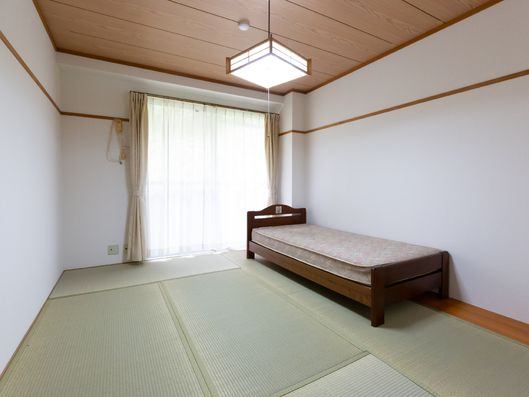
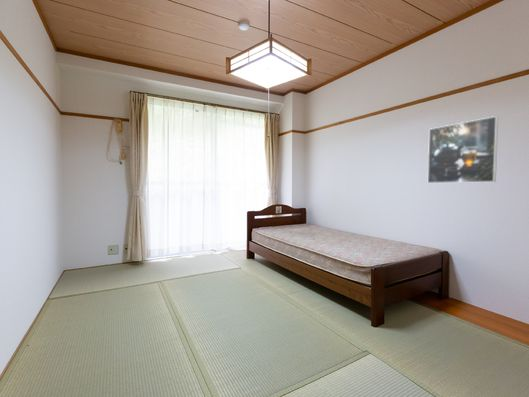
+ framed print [427,115,499,184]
